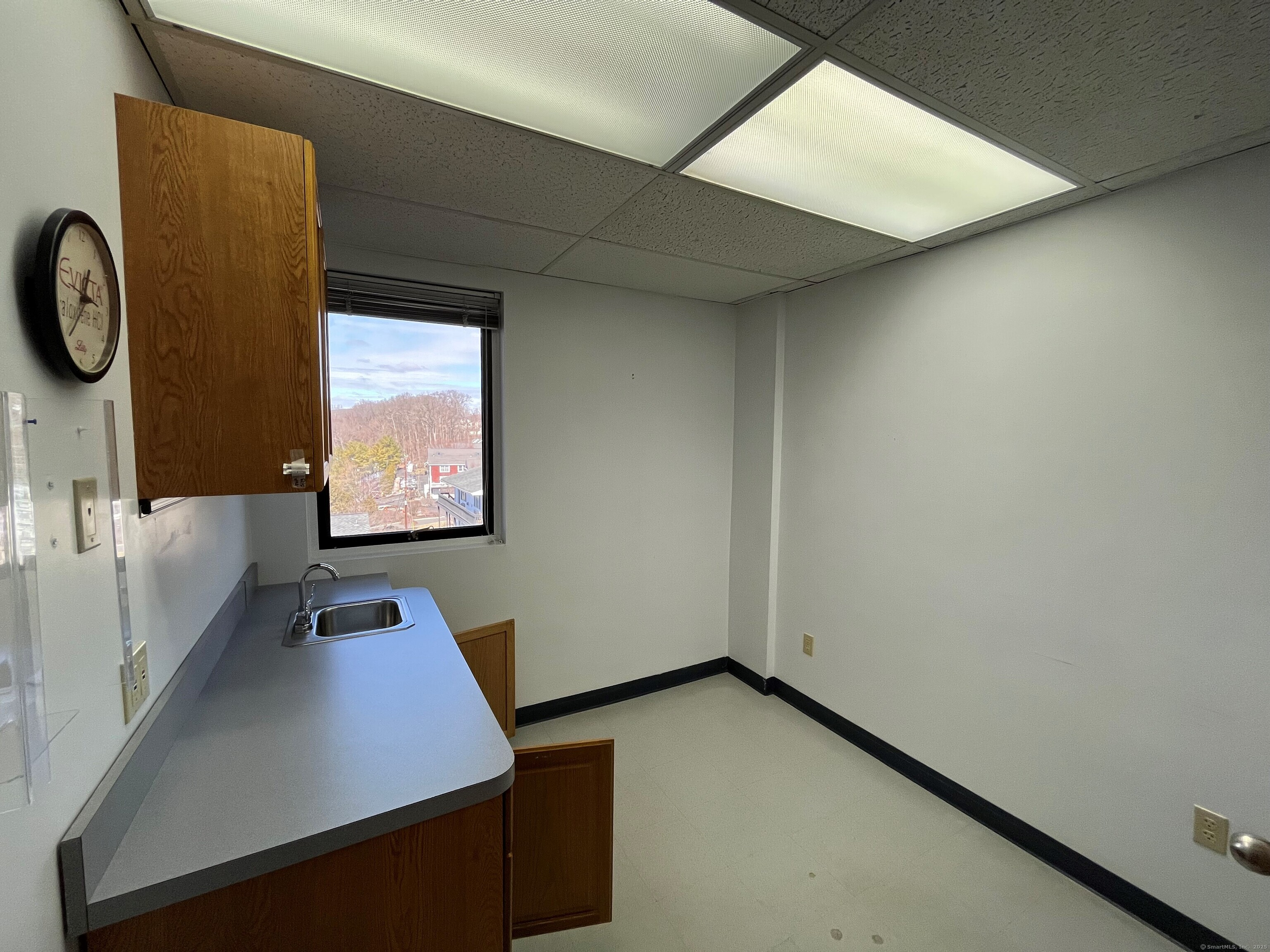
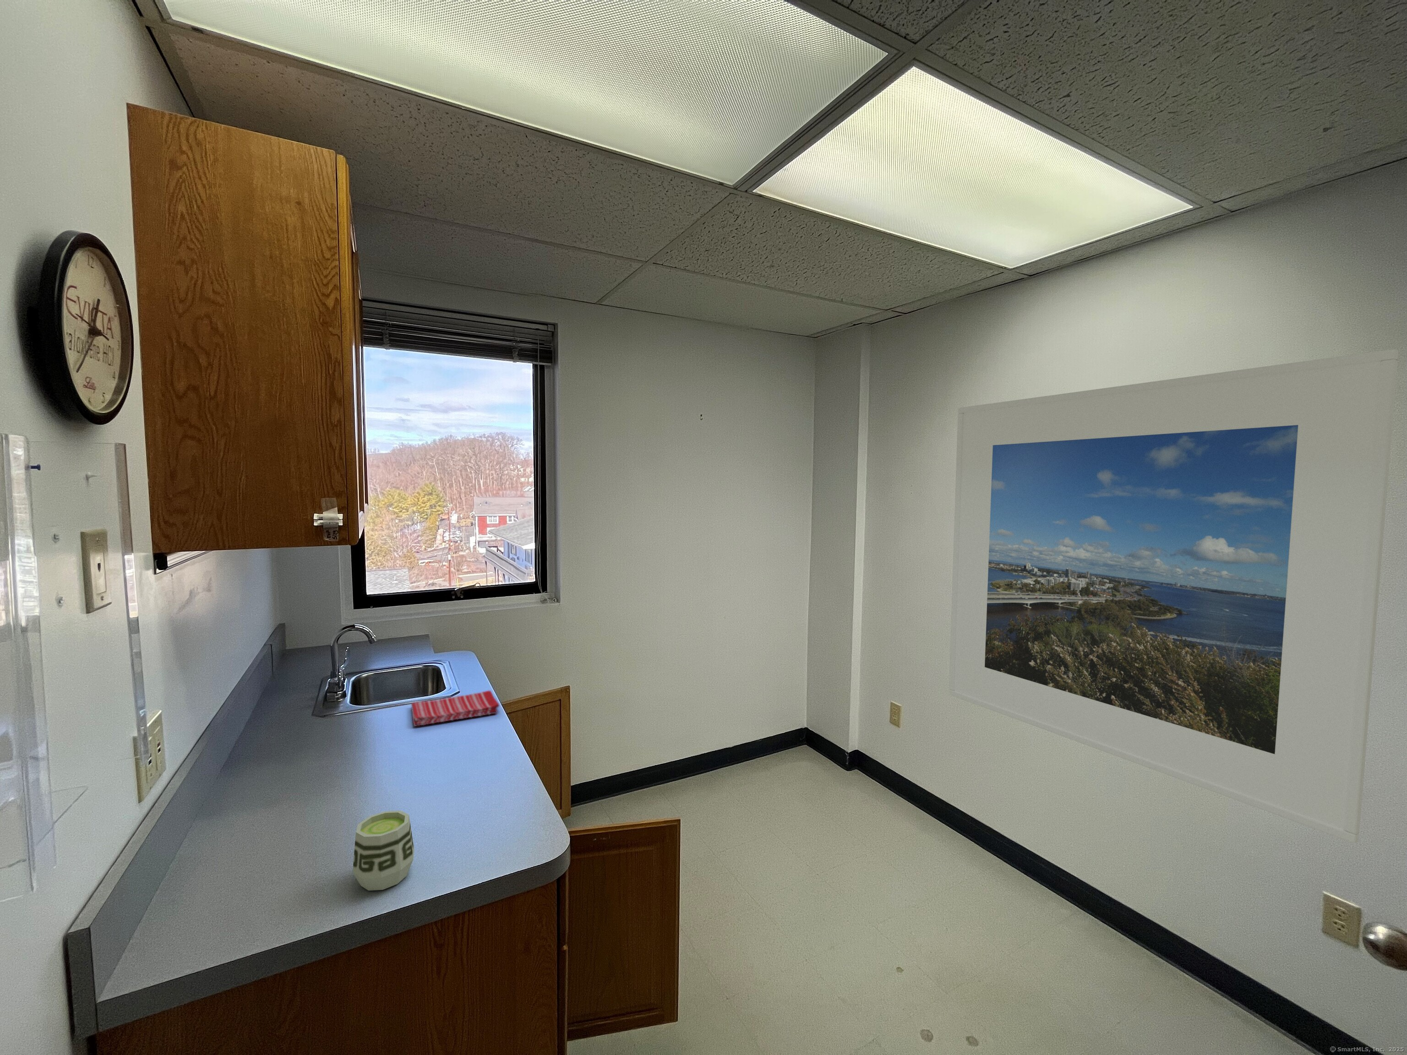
+ cup [352,810,414,891]
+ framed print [948,349,1399,844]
+ dish towel [411,690,500,727]
